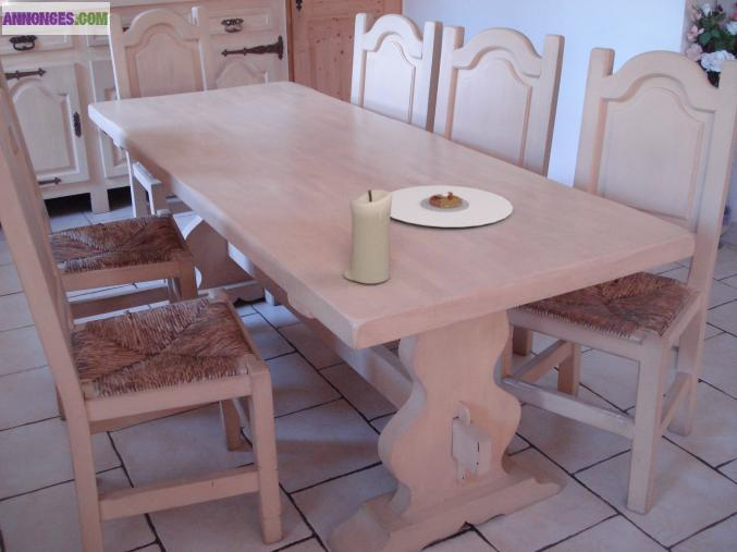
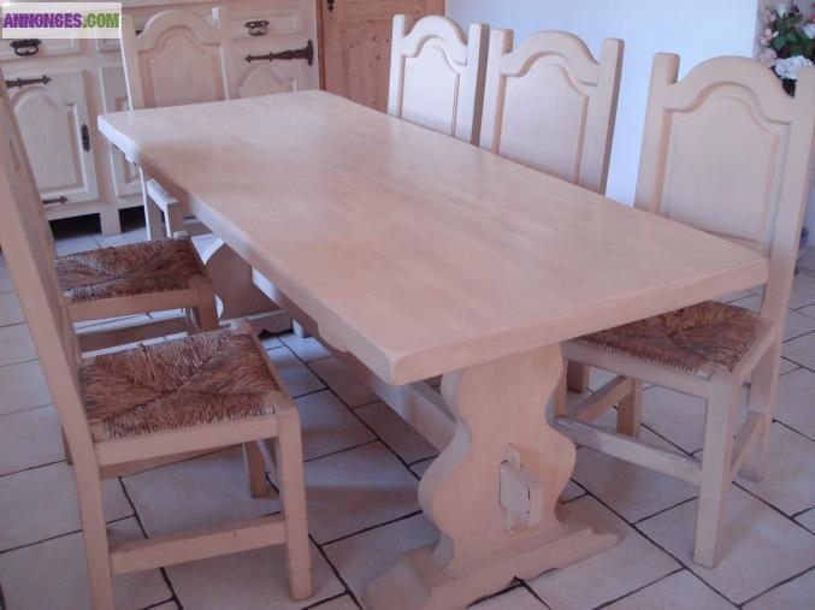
- plate [390,184,514,228]
- candle [342,188,392,285]
